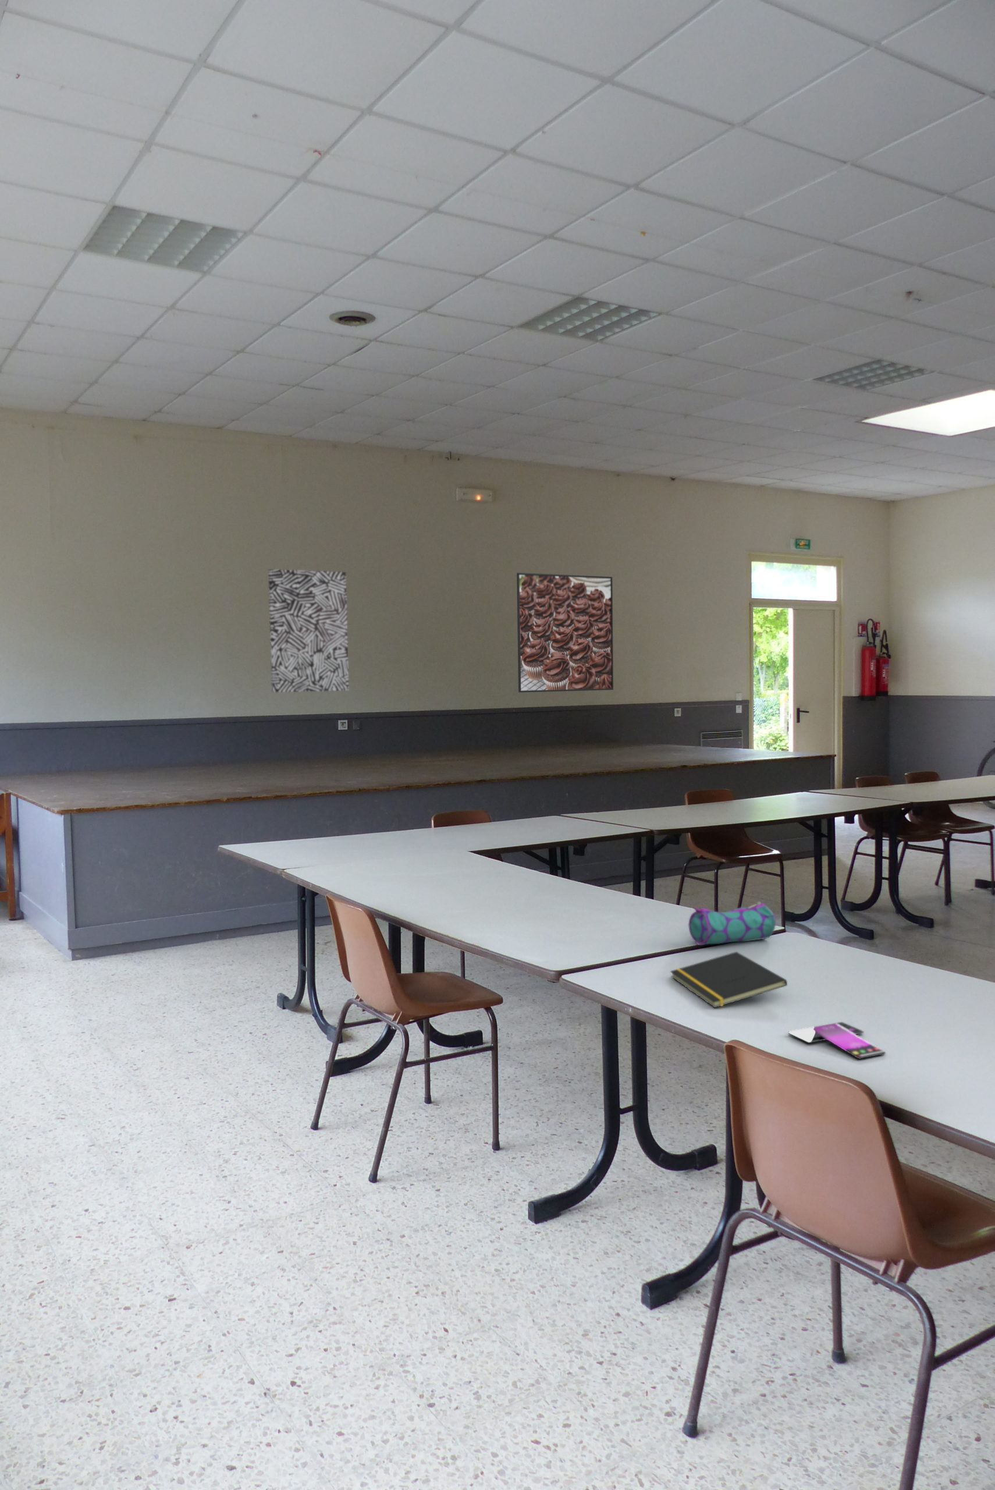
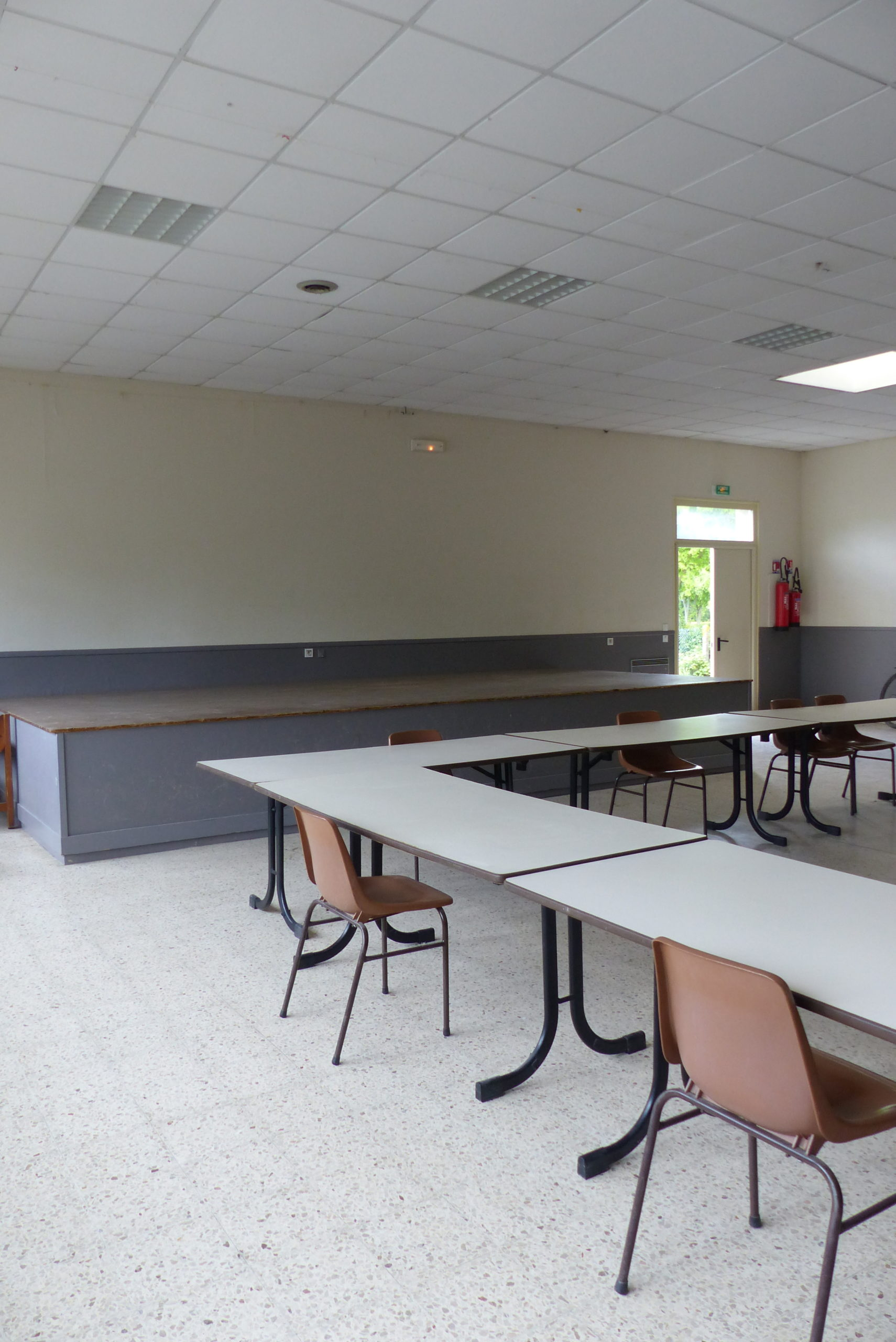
- smartphone [787,1021,886,1060]
- pencil case [687,900,776,946]
- wall art [268,568,349,693]
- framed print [516,572,614,693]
- notepad [670,952,787,1008]
